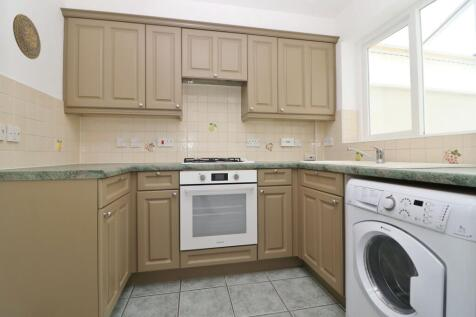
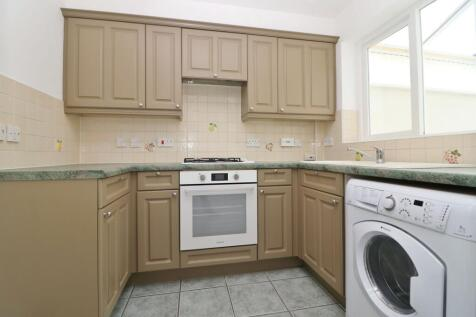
- decorative plate [12,13,42,60]
